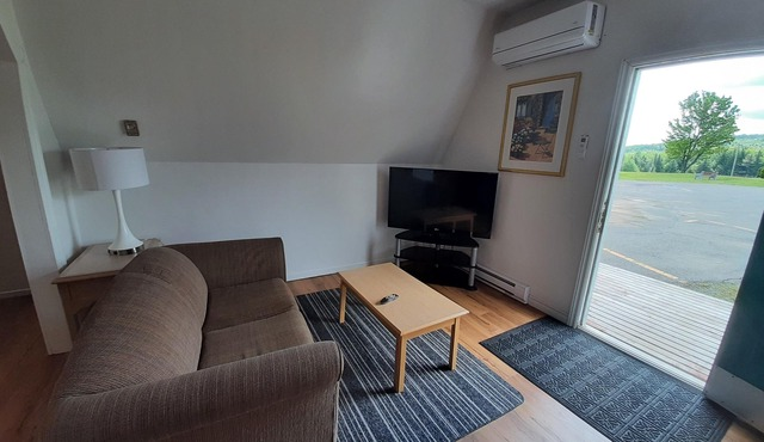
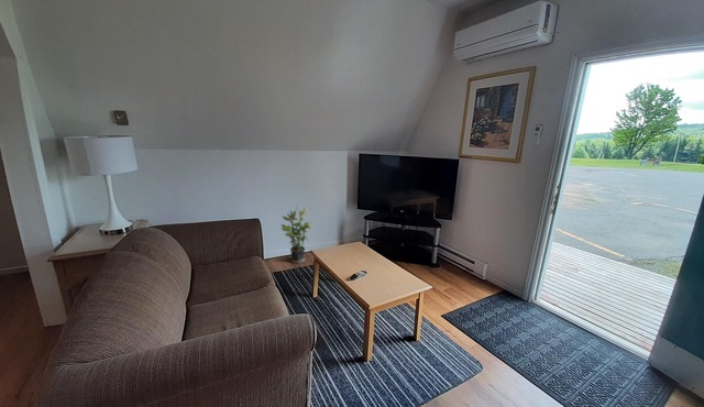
+ potted plant [280,205,312,264]
